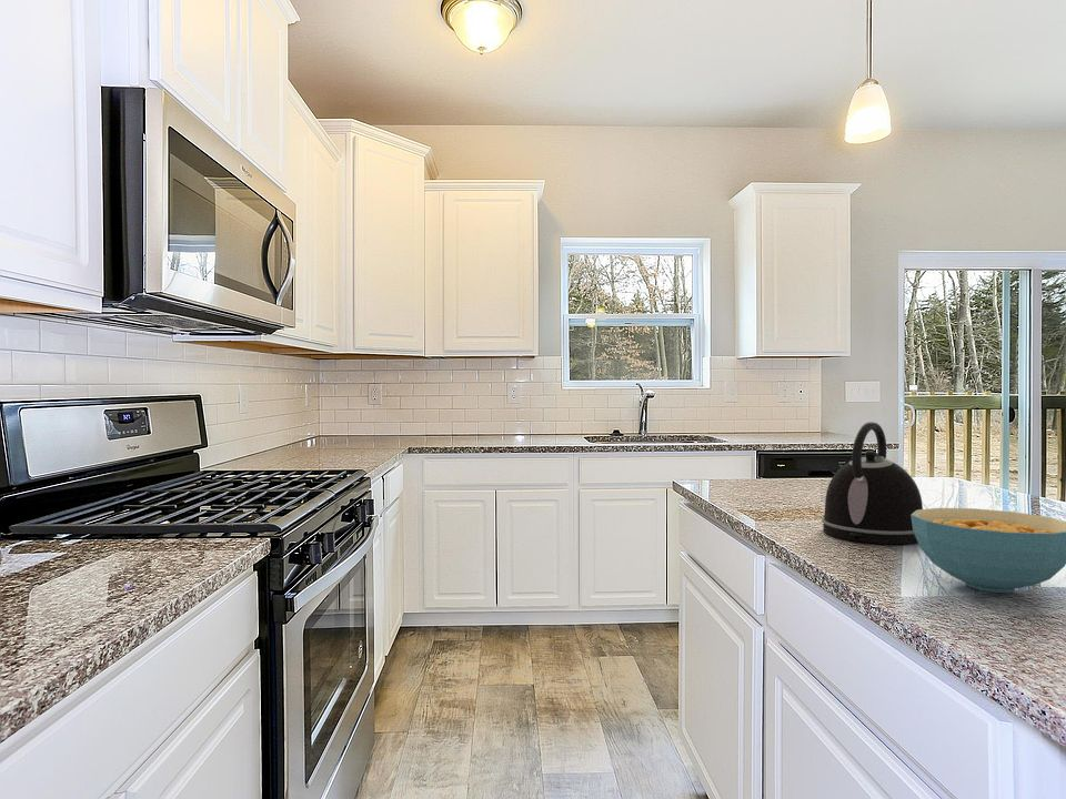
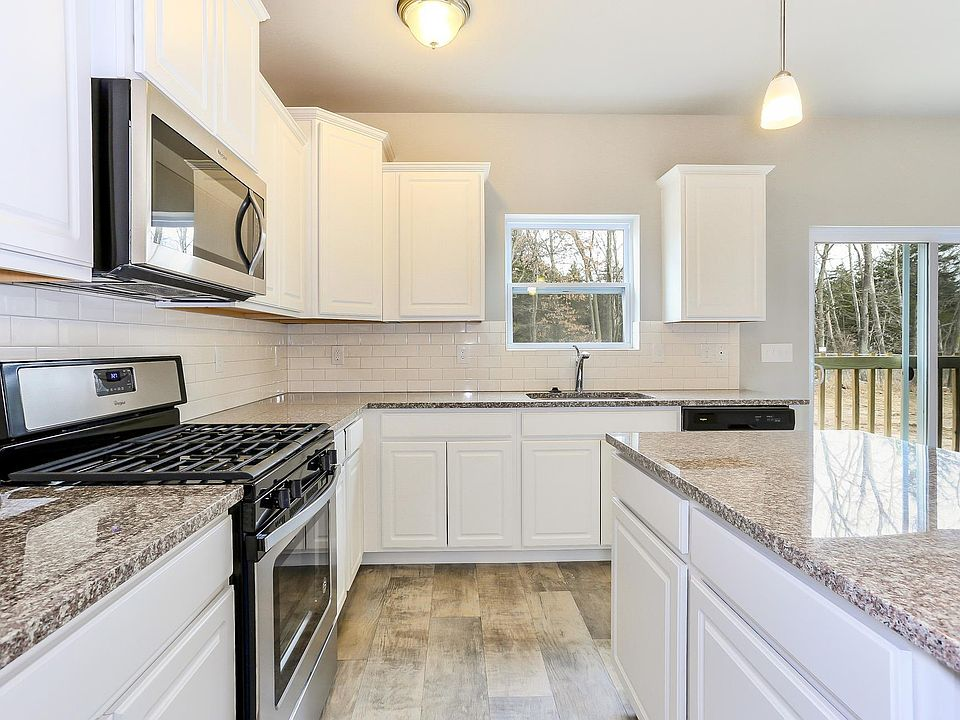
- kettle [821,421,924,545]
- cereal bowl [911,507,1066,594]
